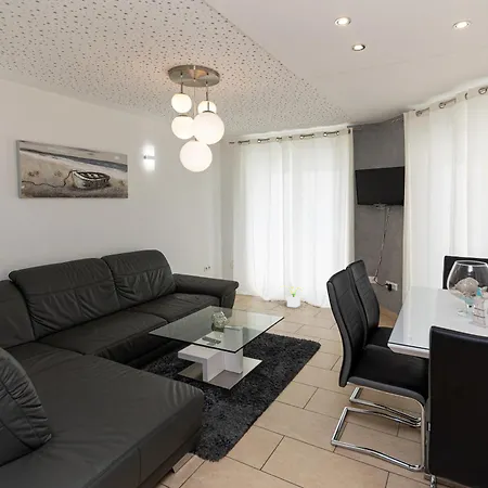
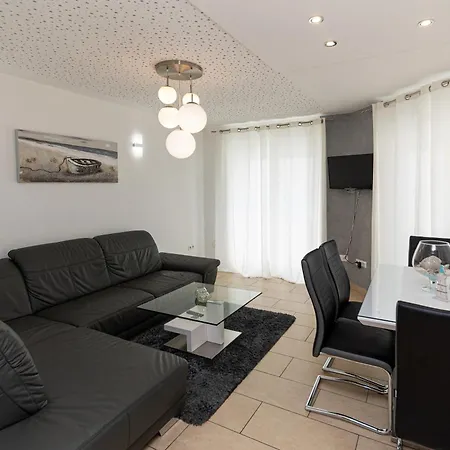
- potted plant [279,284,304,309]
